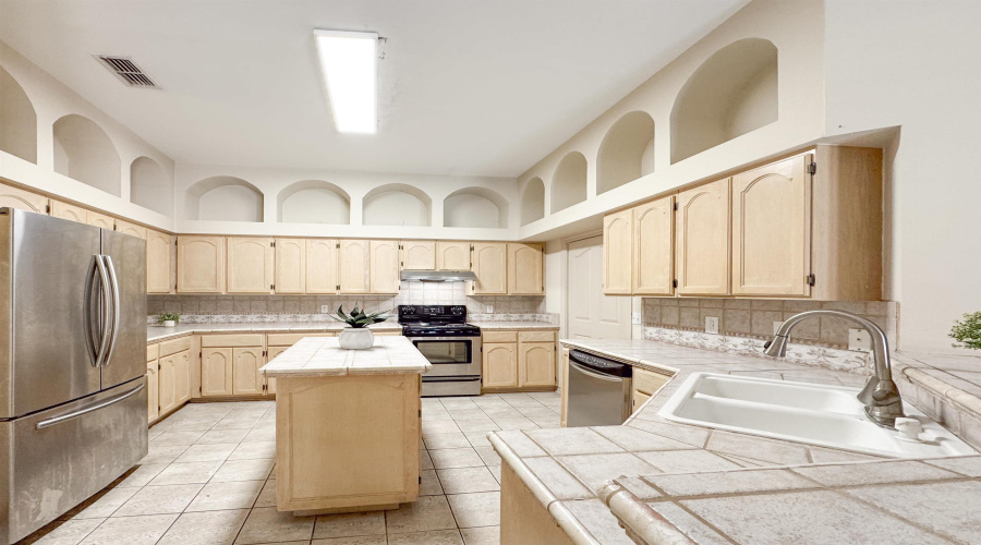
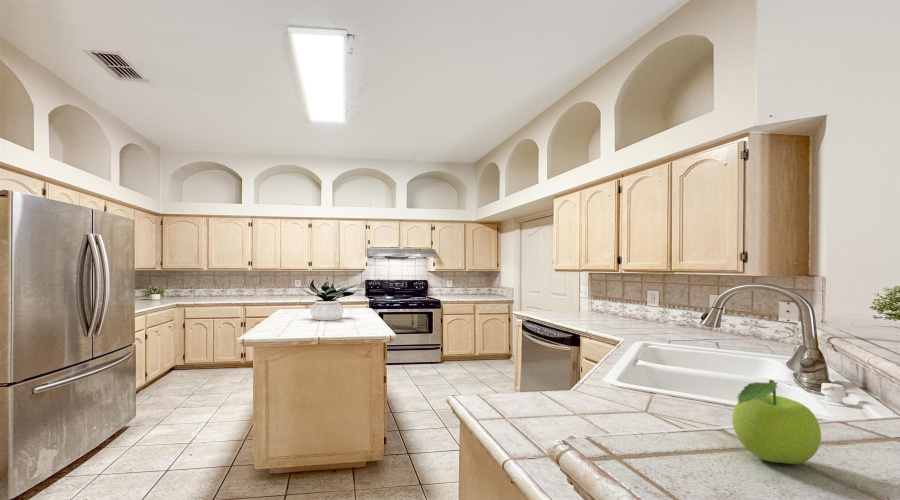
+ fruit [731,379,822,465]
